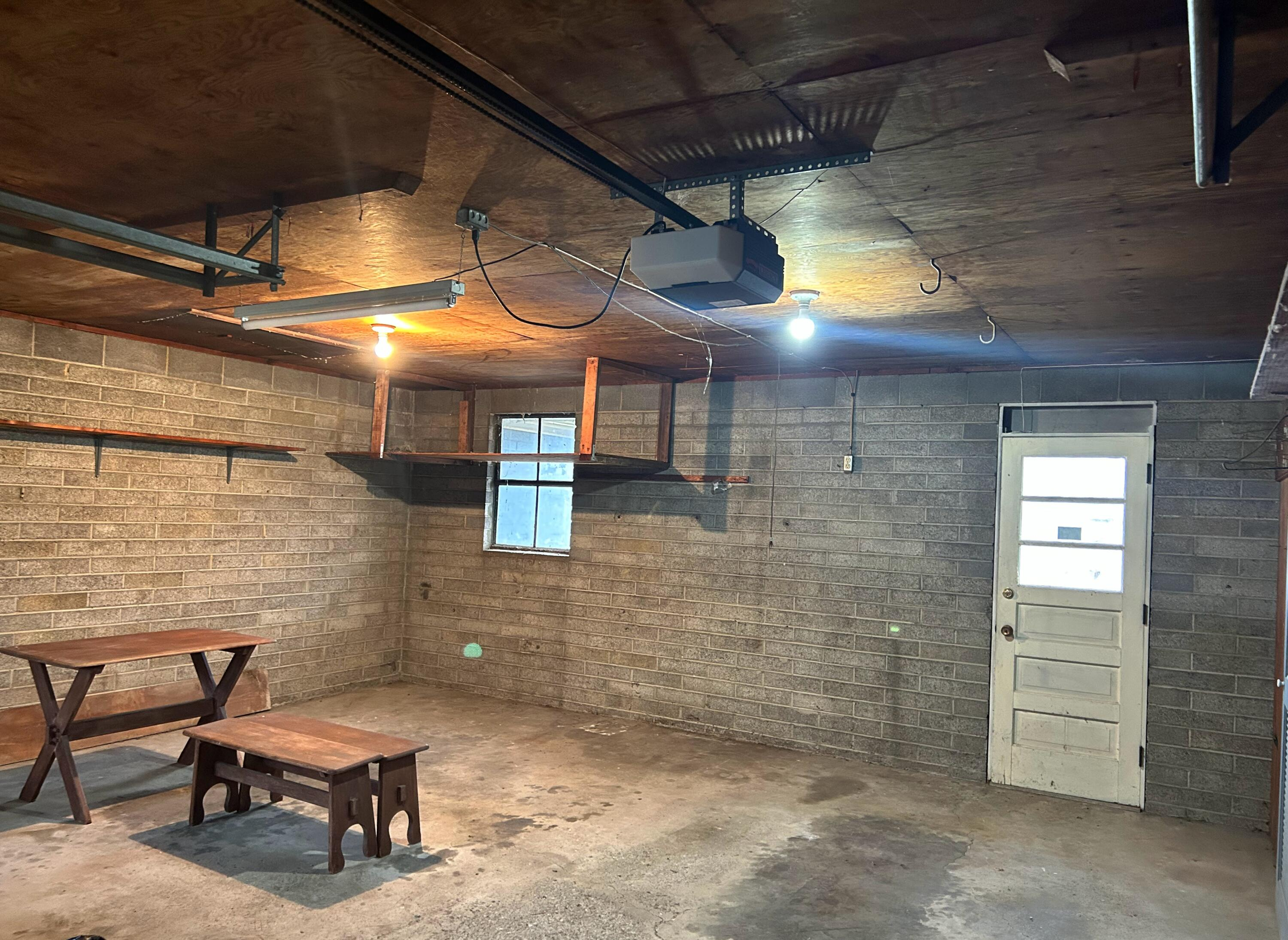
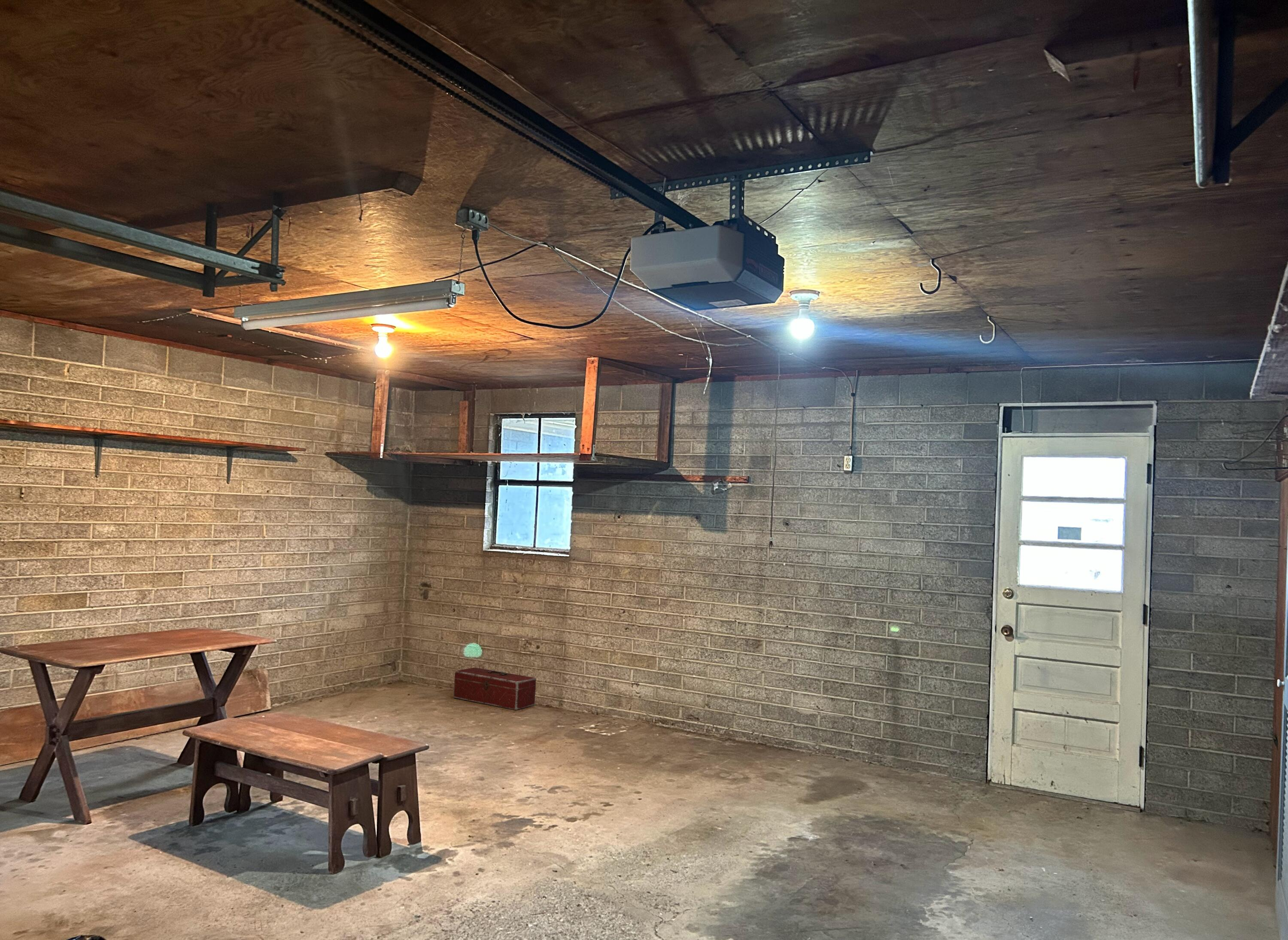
+ toolbox [453,667,537,710]
